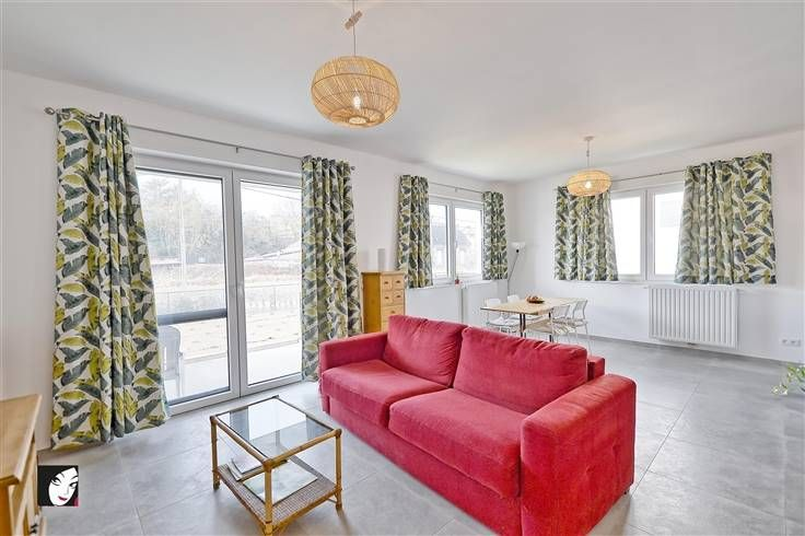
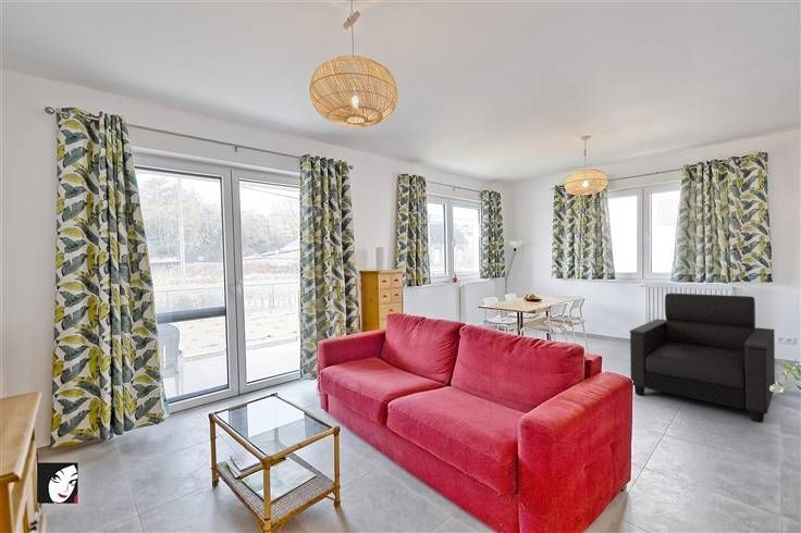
+ armchair [629,292,776,423]
